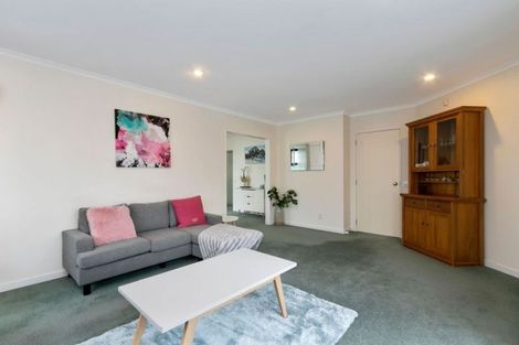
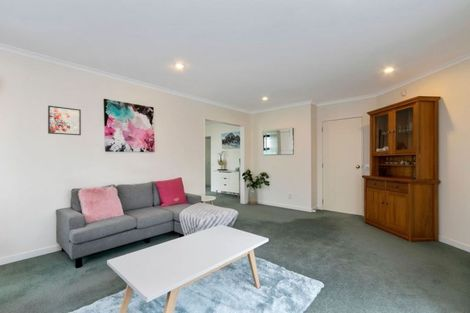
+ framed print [47,105,82,136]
